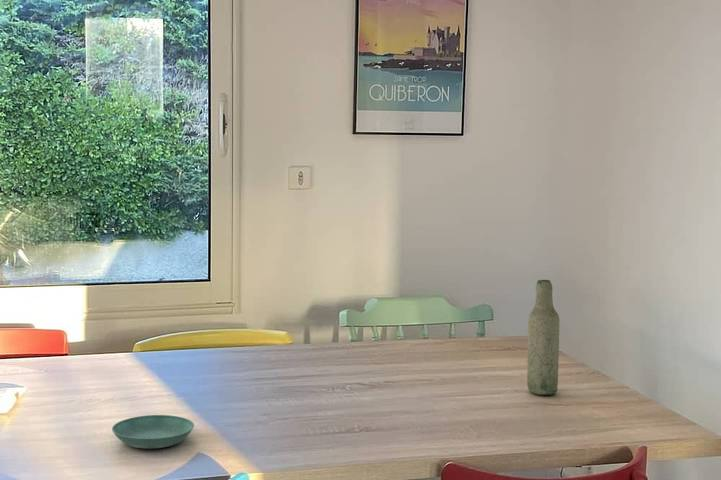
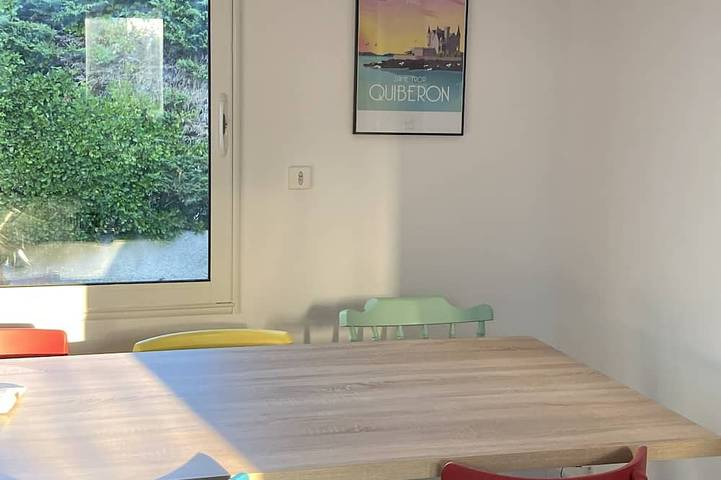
- bottle [526,279,560,396]
- saucer [111,414,195,450]
